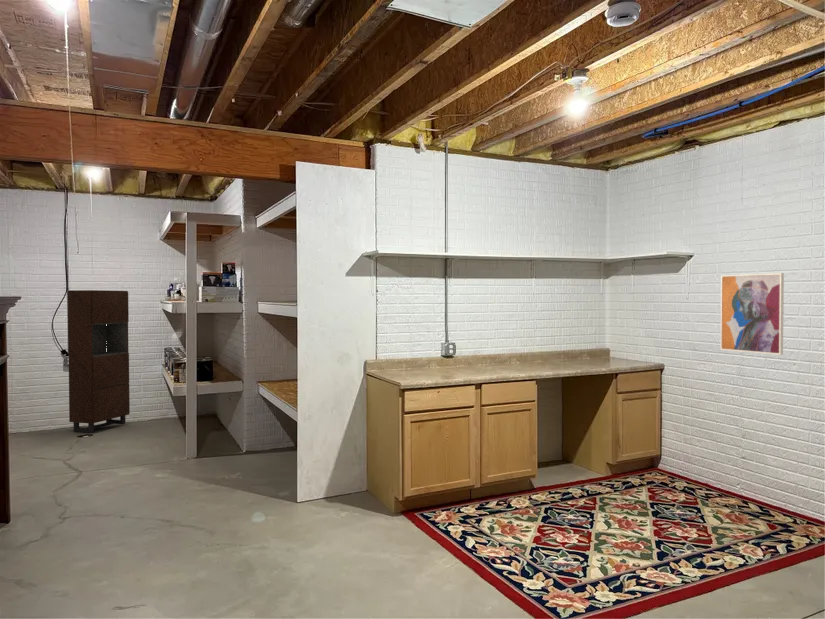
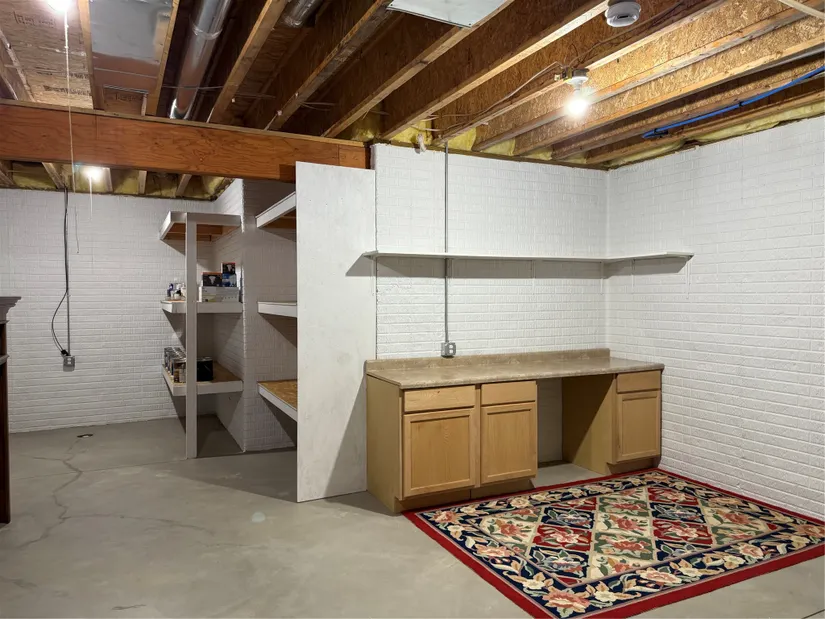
- storage cabinet [67,289,131,434]
- wall art [719,272,785,356]
